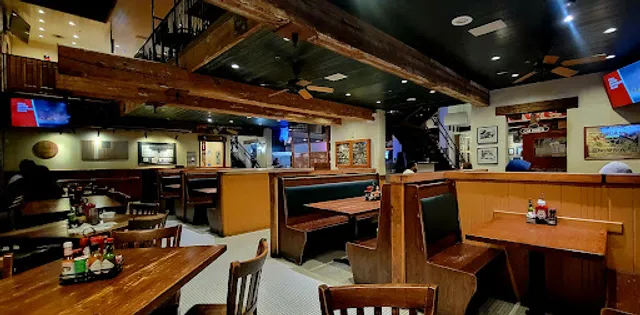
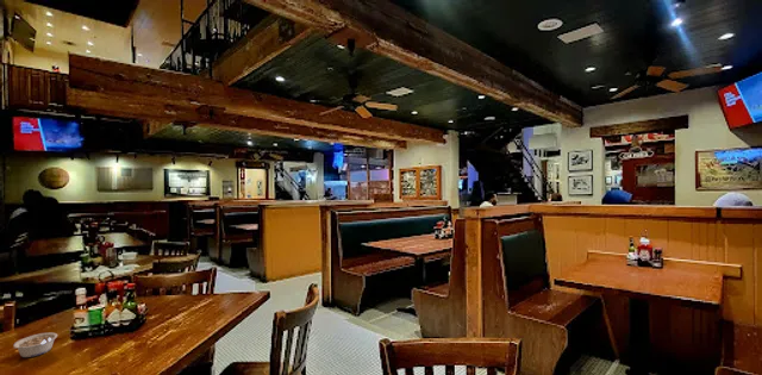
+ legume [12,332,58,358]
